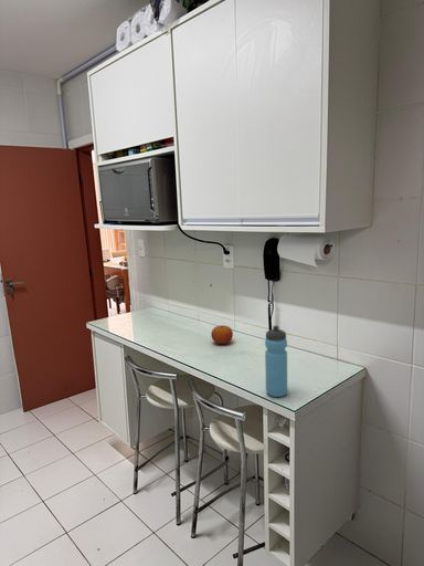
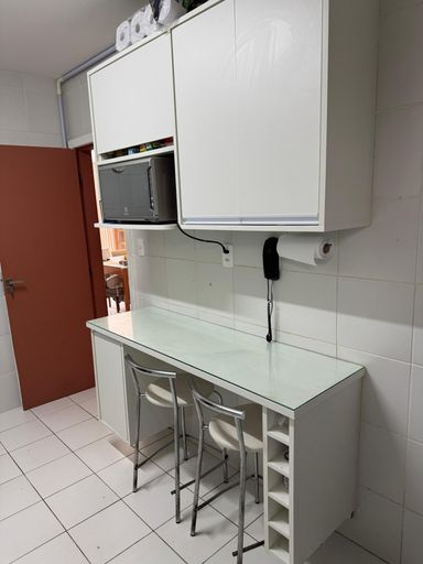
- fruit [210,324,234,345]
- water bottle [264,325,288,398]
